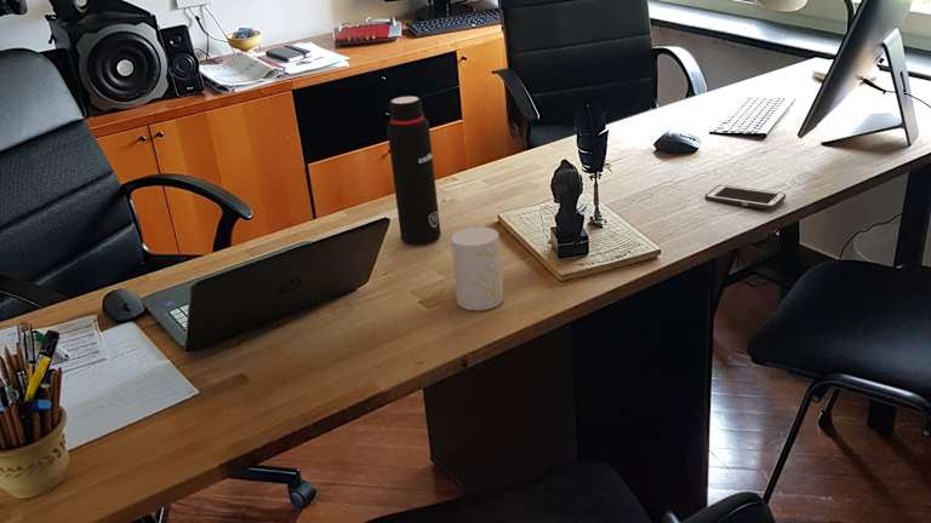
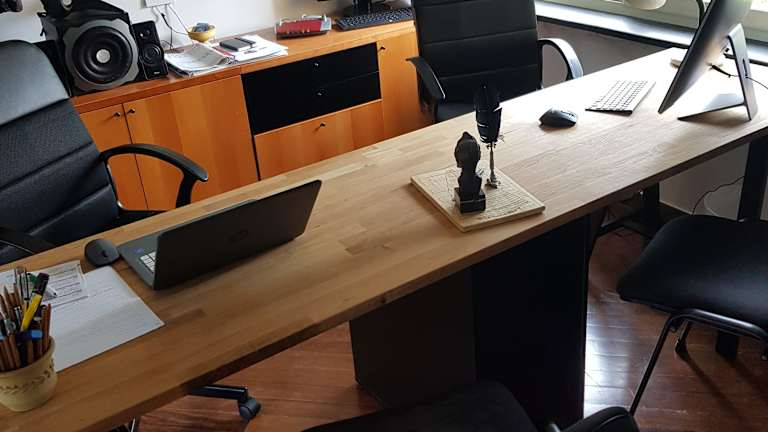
- cell phone [704,184,787,211]
- water bottle [385,94,441,246]
- cup [450,226,506,311]
